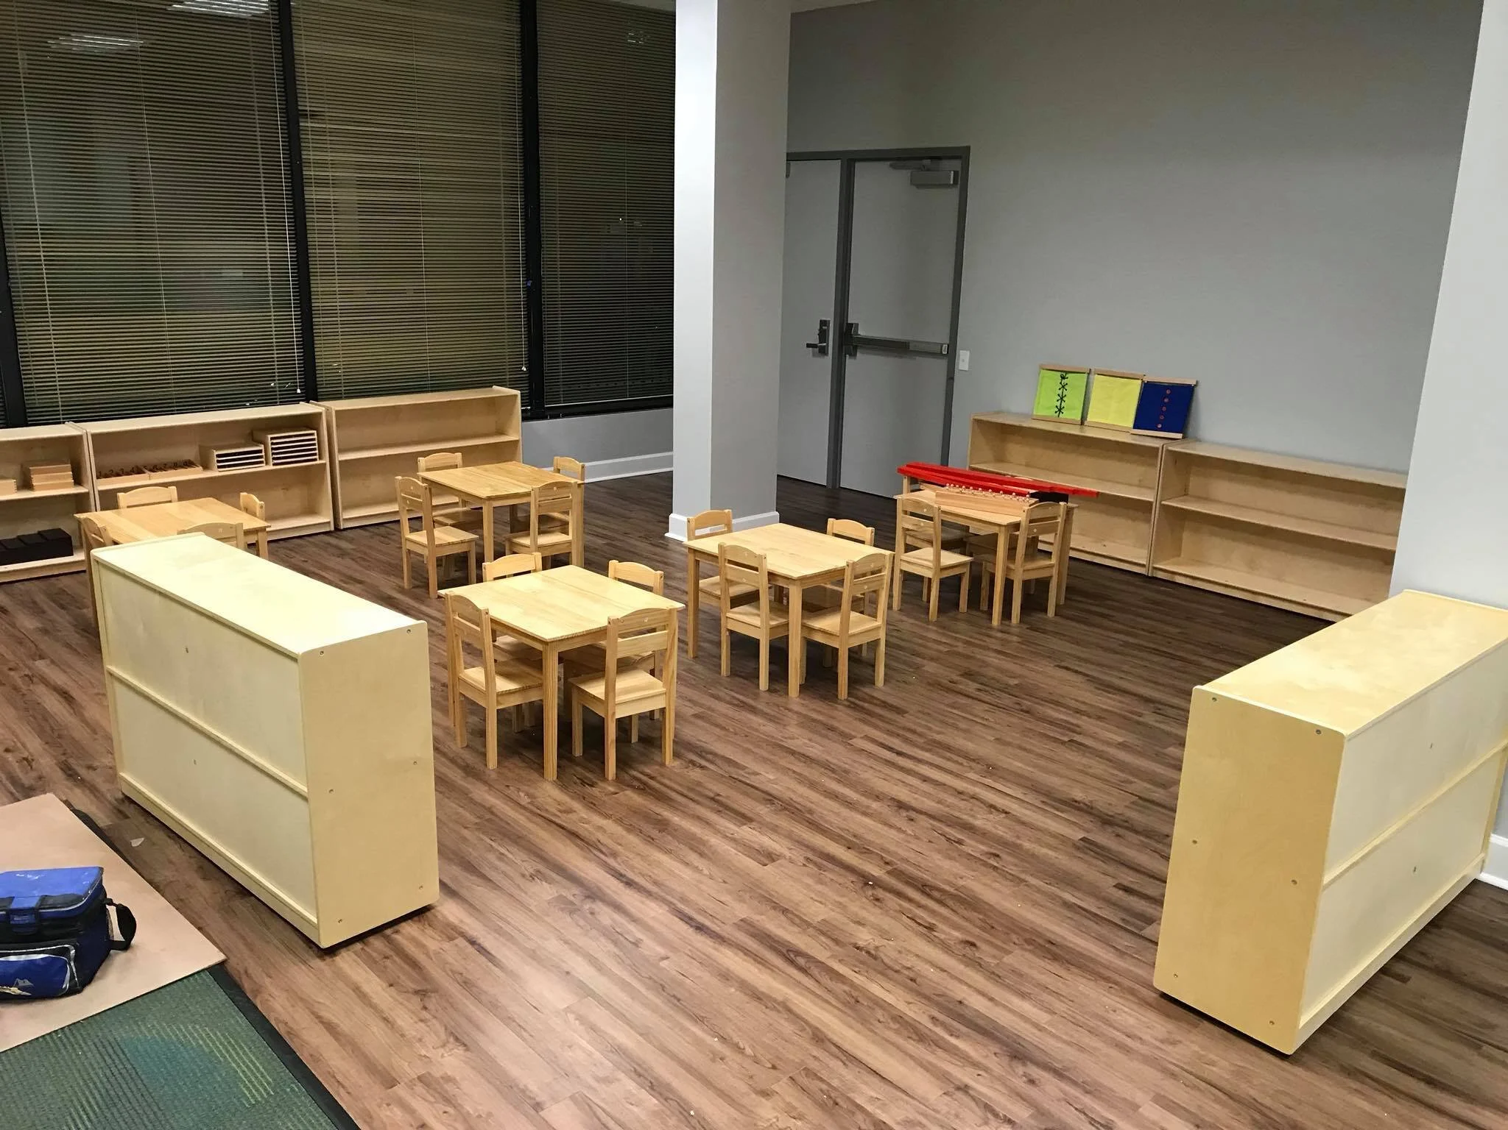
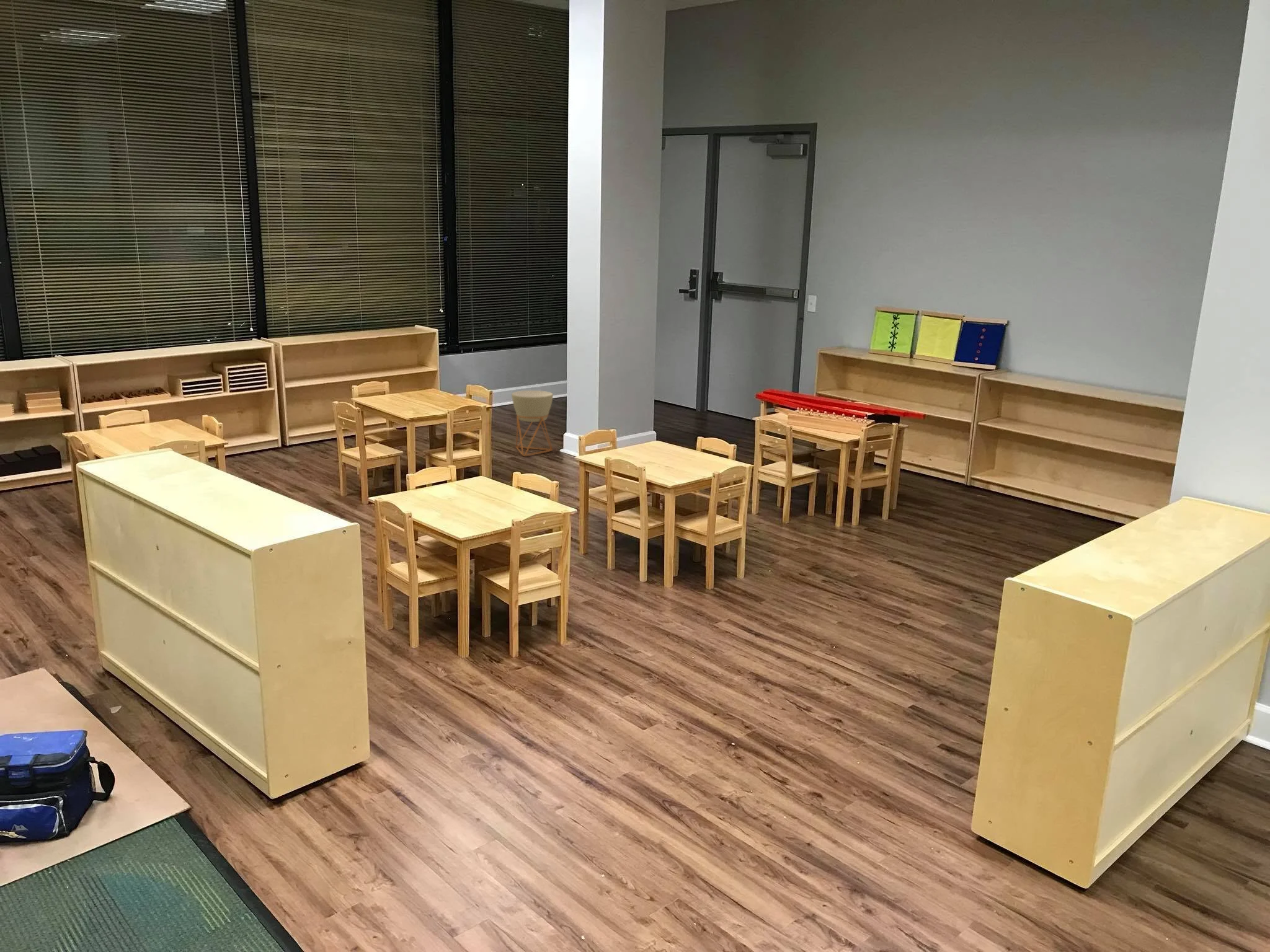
+ planter [511,390,554,457]
